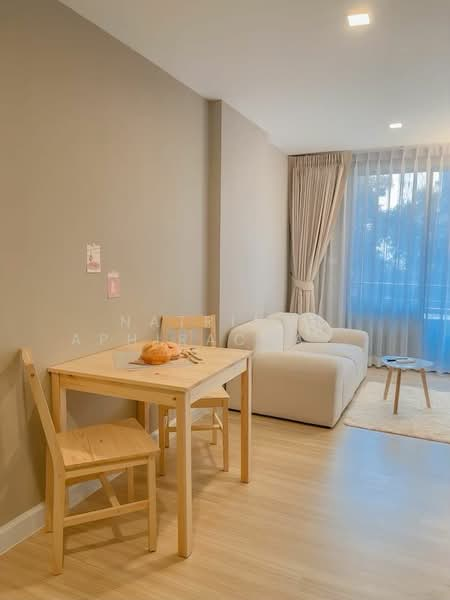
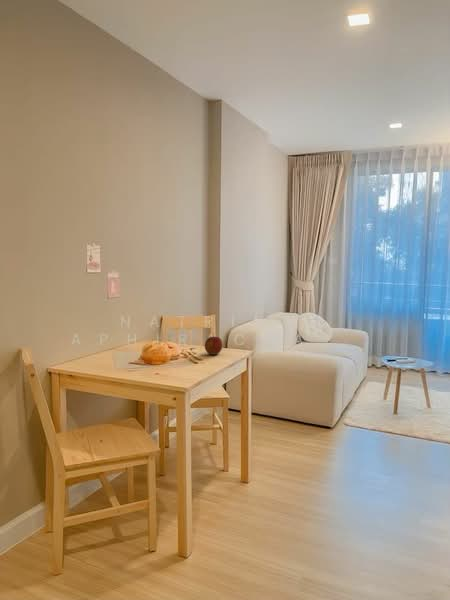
+ apple [204,336,224,356]
